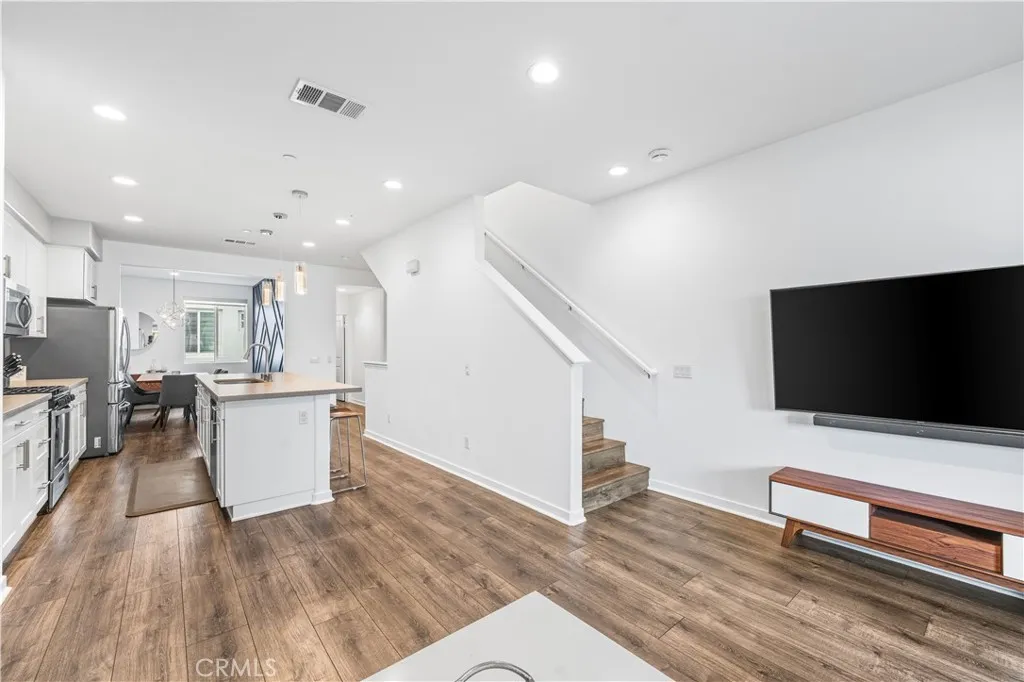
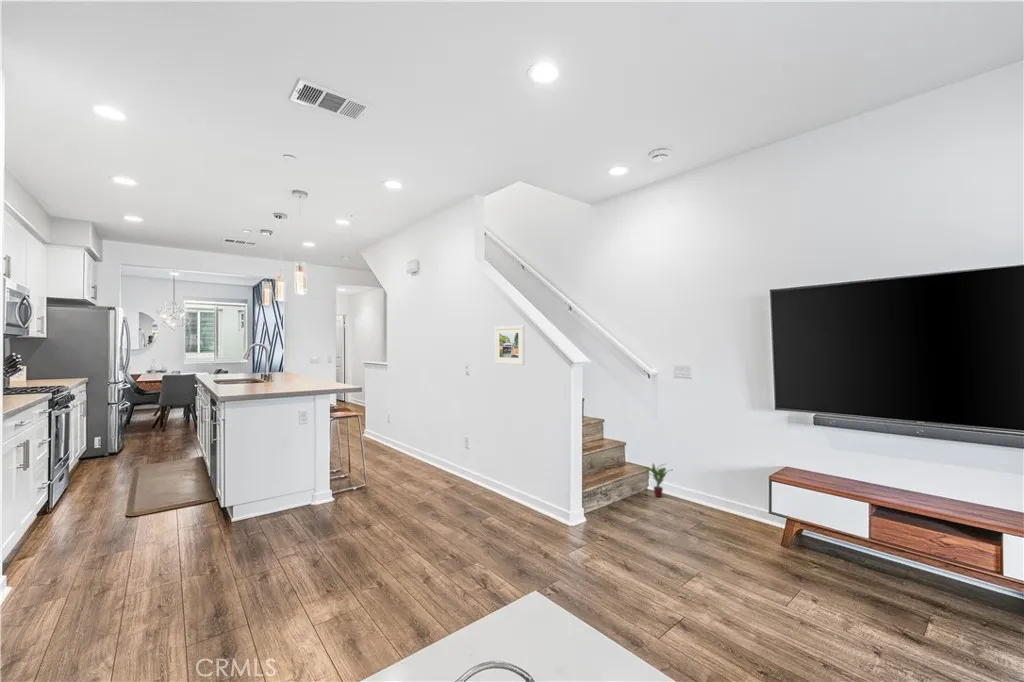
+ potted plant [642,462,672,498]
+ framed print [494,325,526,366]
